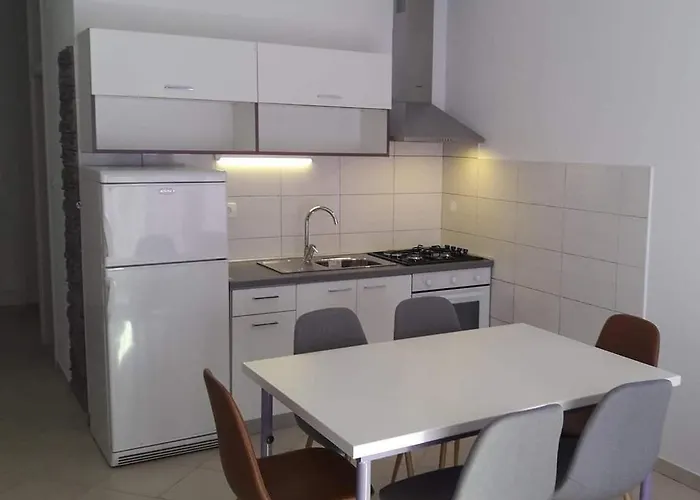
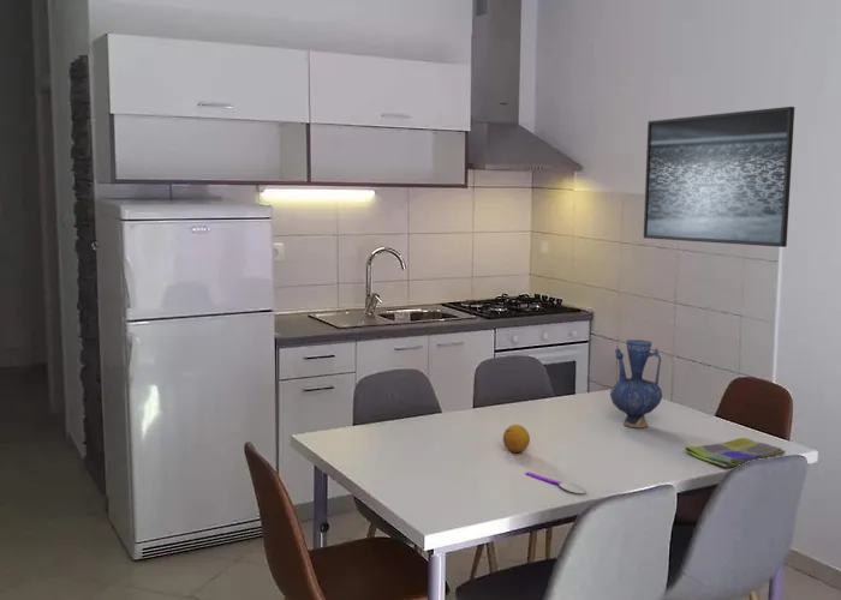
+ spoon [524,470,587,494]
+ vase [609,338,663,430]
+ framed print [643,106,795,248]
+ dish towel [684,437,787,468]
+ fruit [502,424,531,454]
